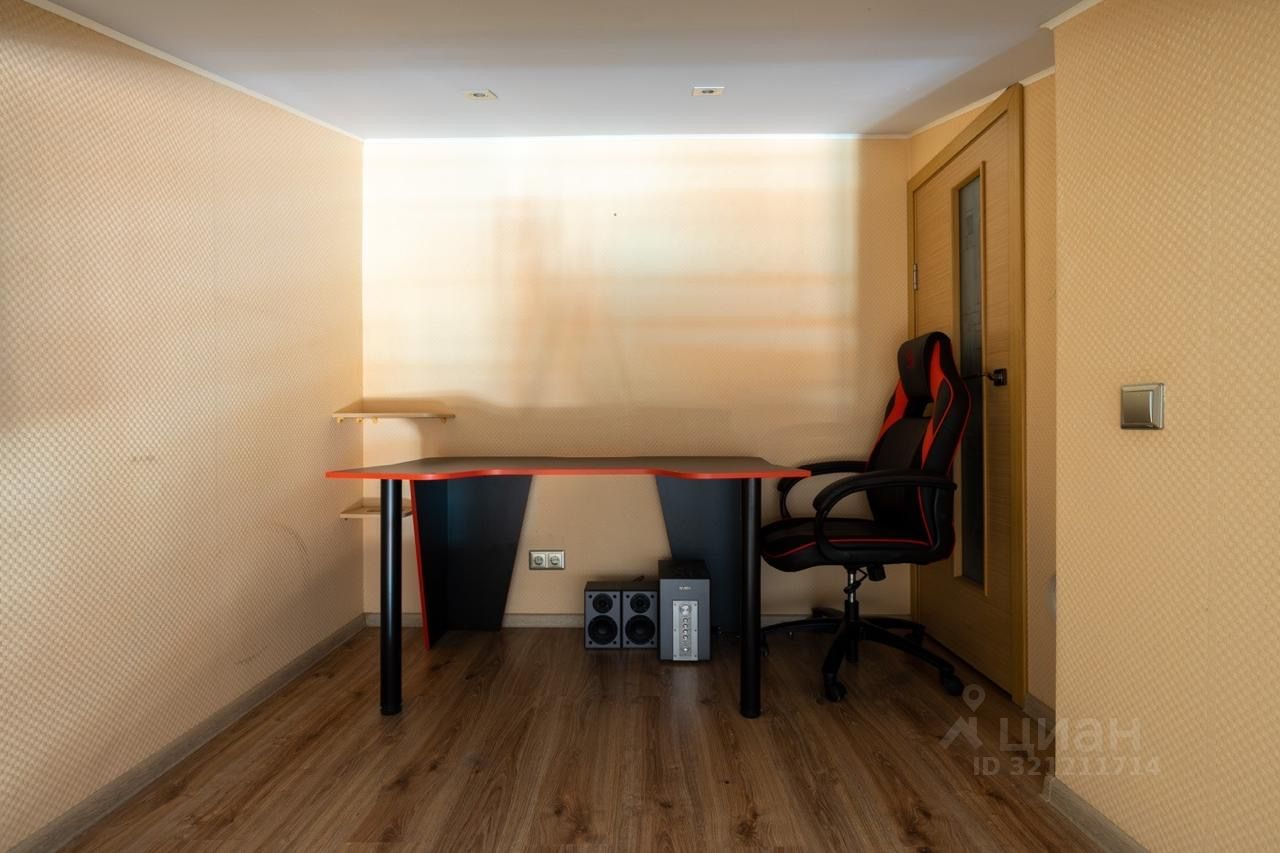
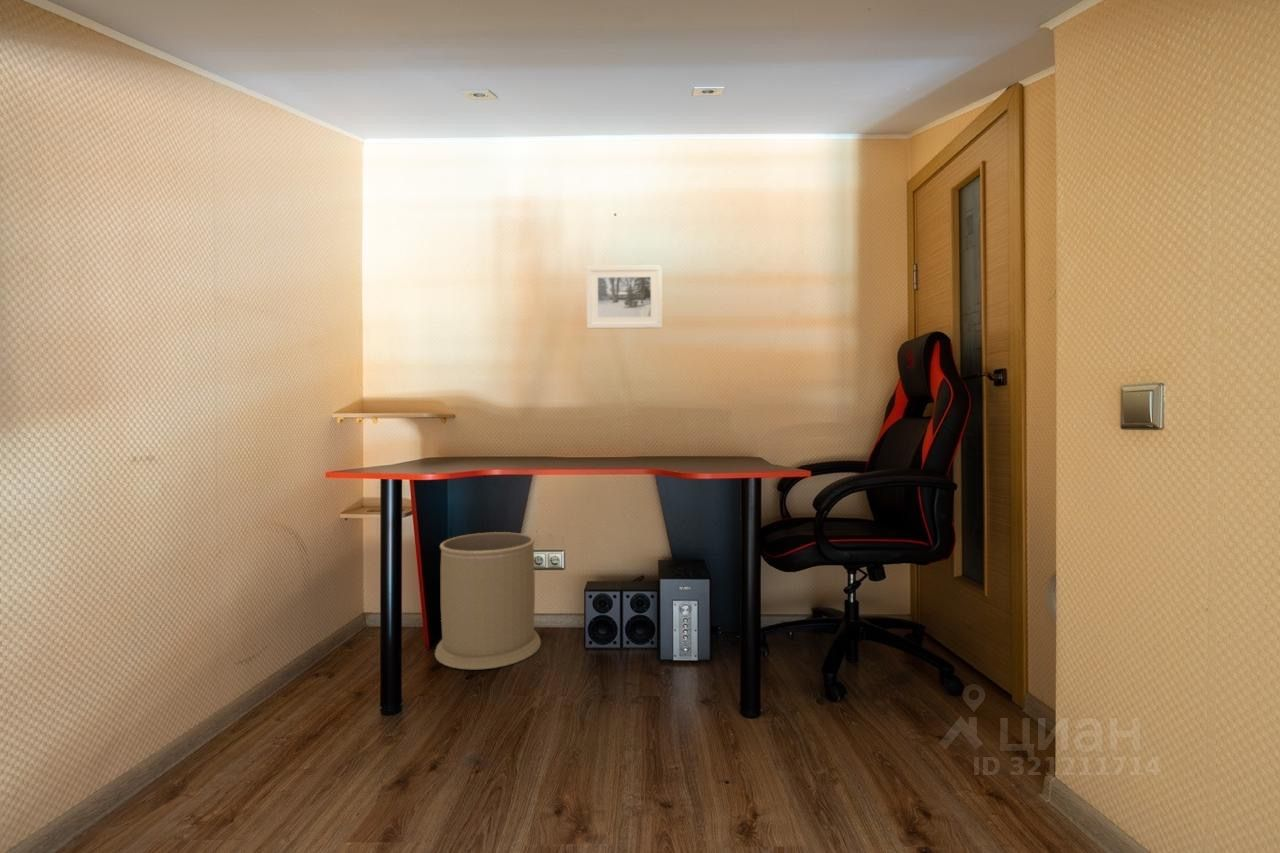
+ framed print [585,264,663,330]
+ trash can [434,531,542,671]
